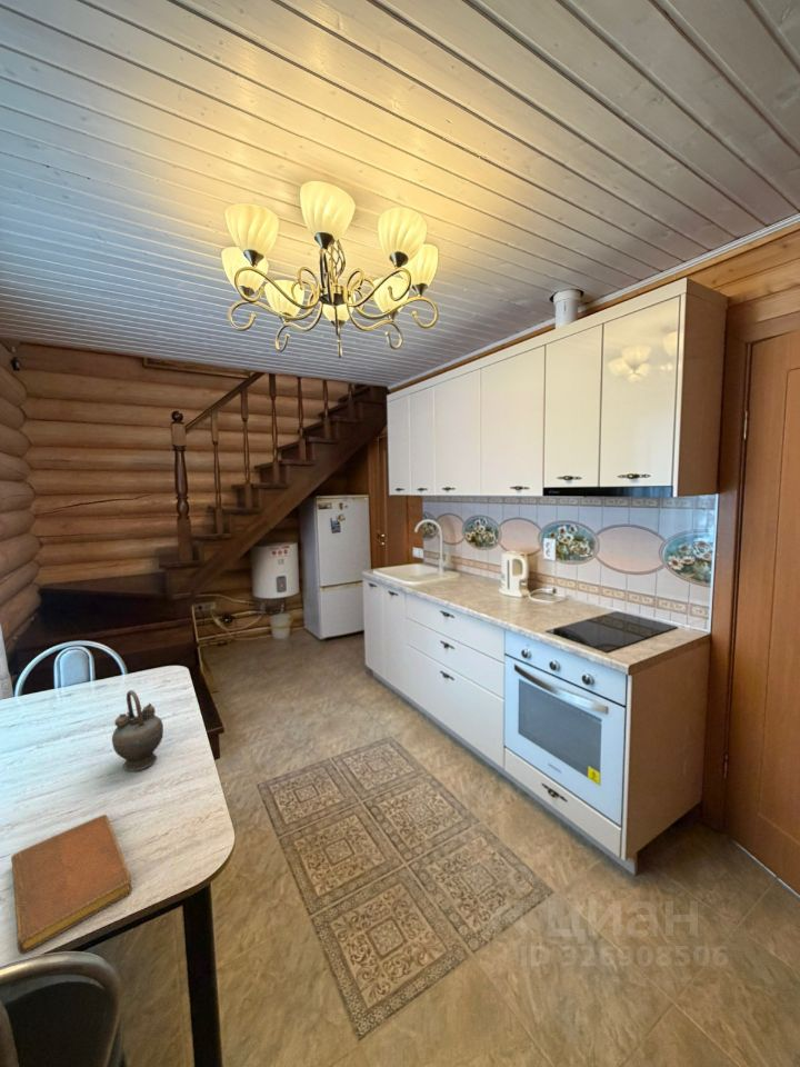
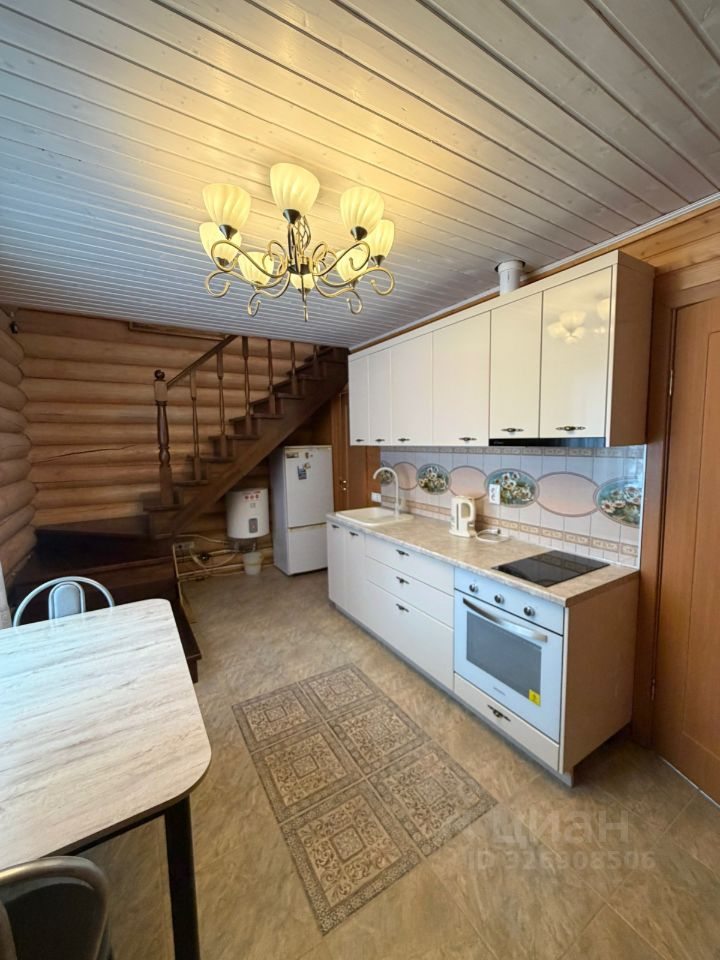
- teapot [111,689,164,772]
- notebook [10,814,133,955]
